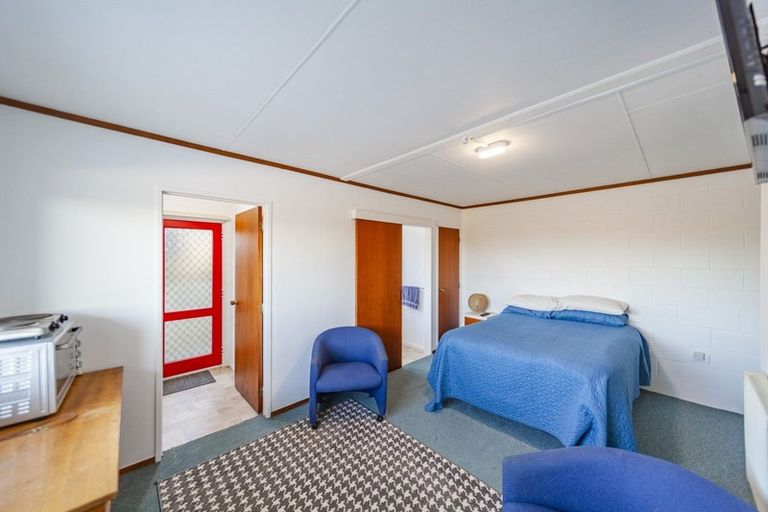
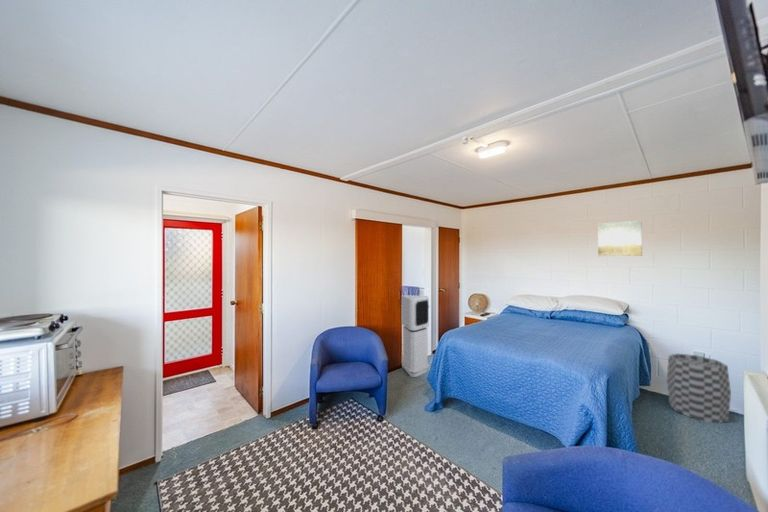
+ air purifier [401,294,430,378]
+ trash can [666,353,732,424]
+ wall art [597,220,643,257]
